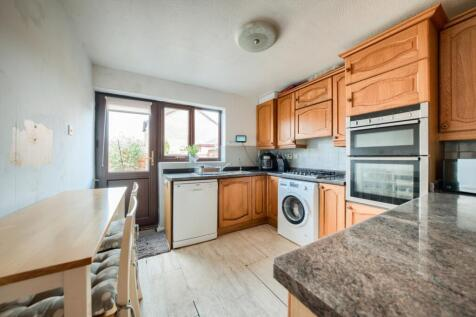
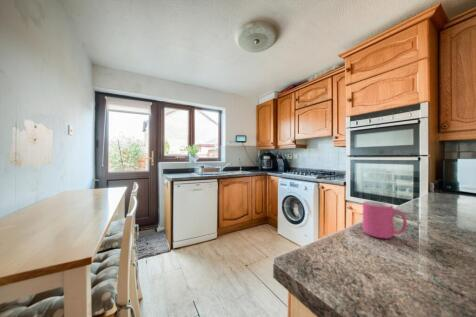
+ mug [362,200,408,240]
